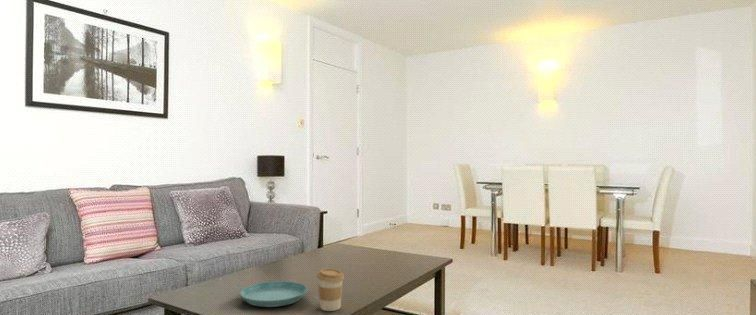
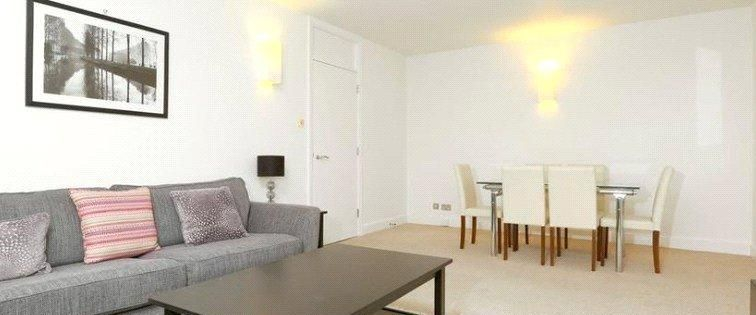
- saucer [239,280,308,308]
- coffee cup [316,268,345,312]
